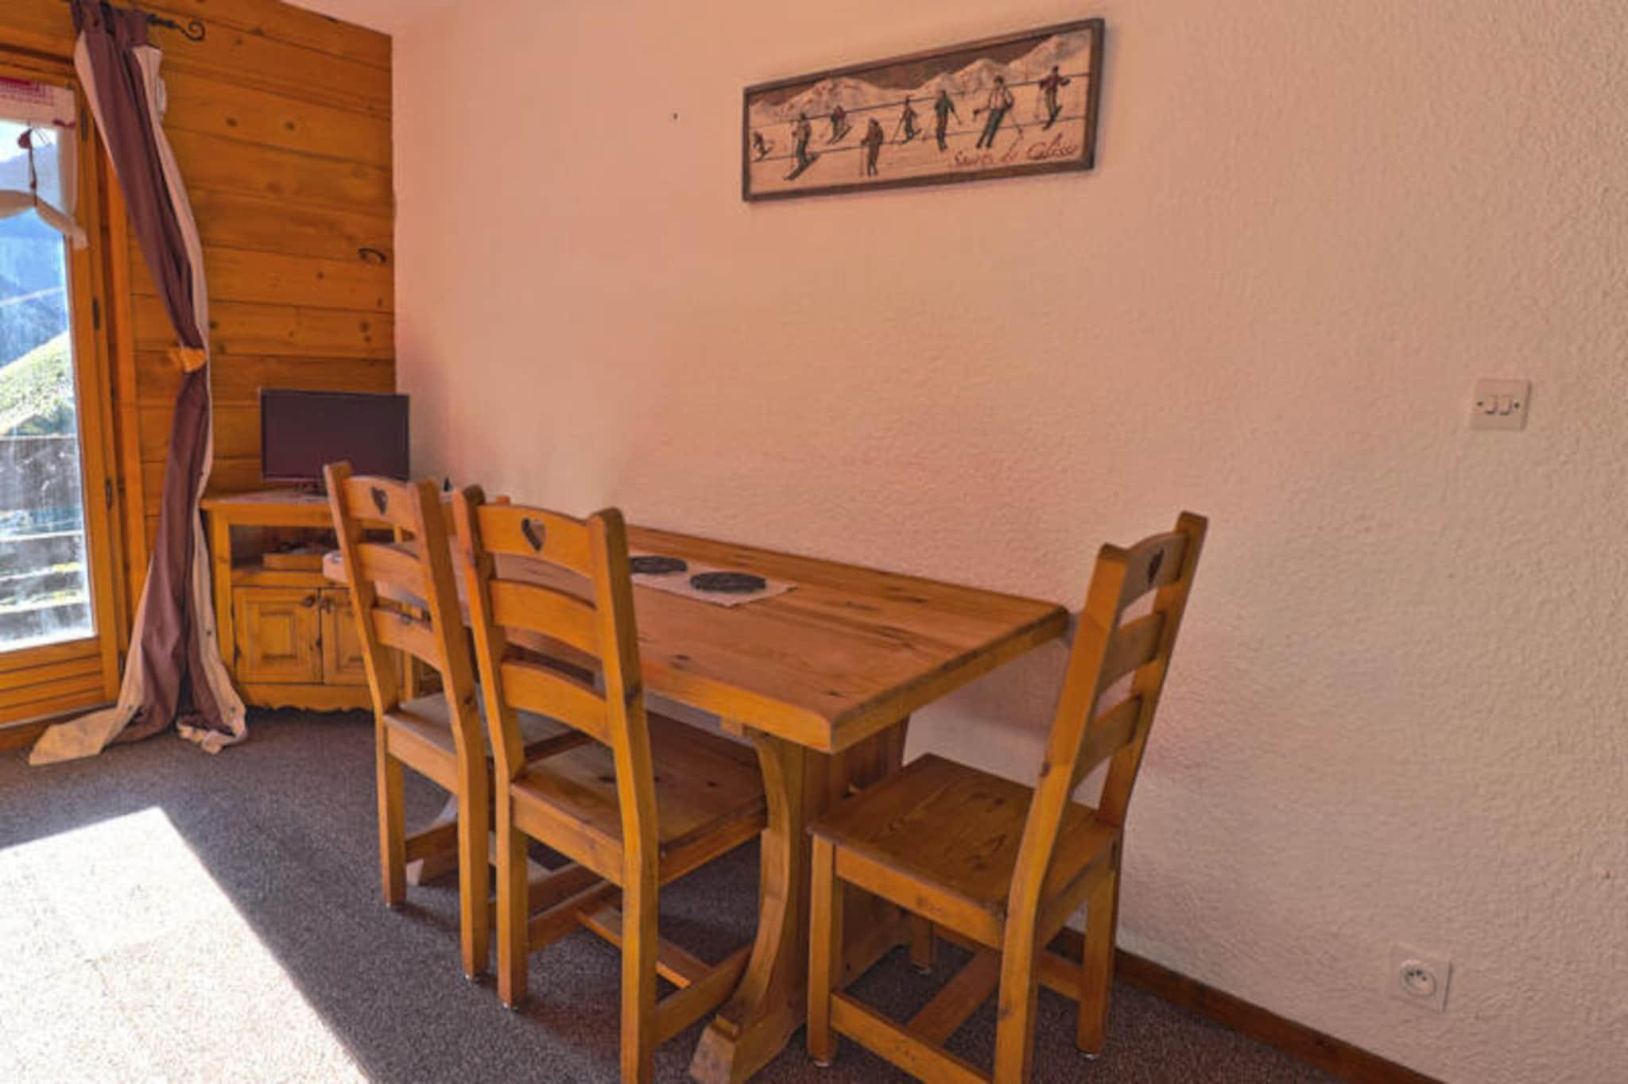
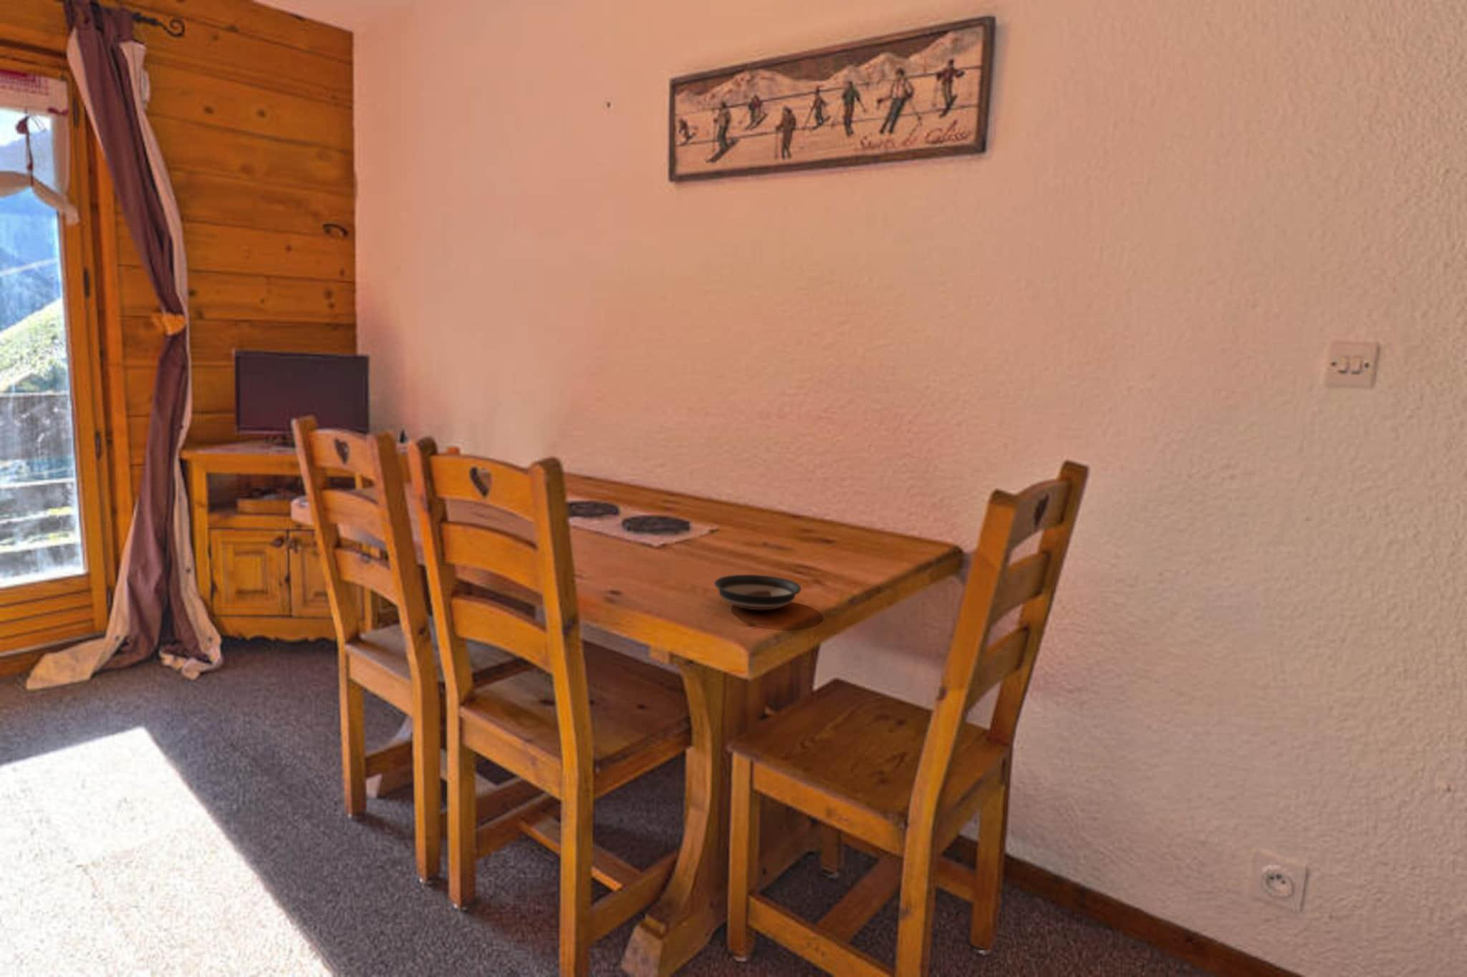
+ saucer [713,574,803,611]
